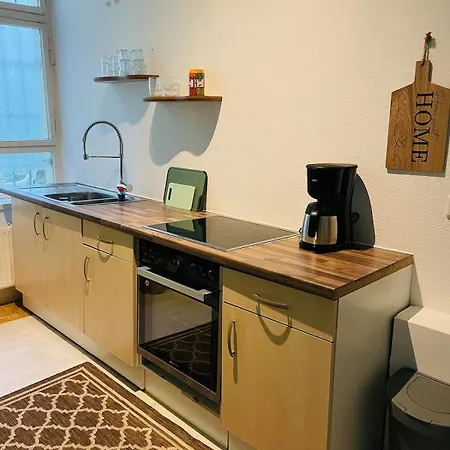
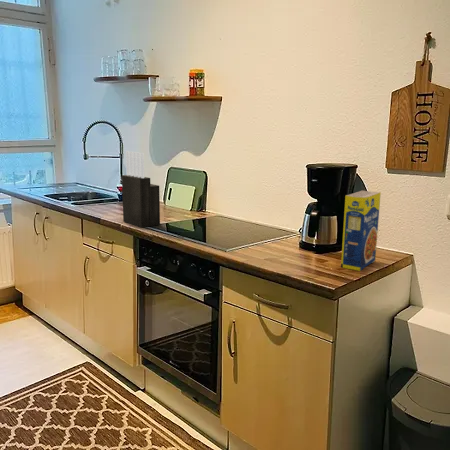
+ legume [340,189,382,272]
+ knife block [121,150,161,229]
